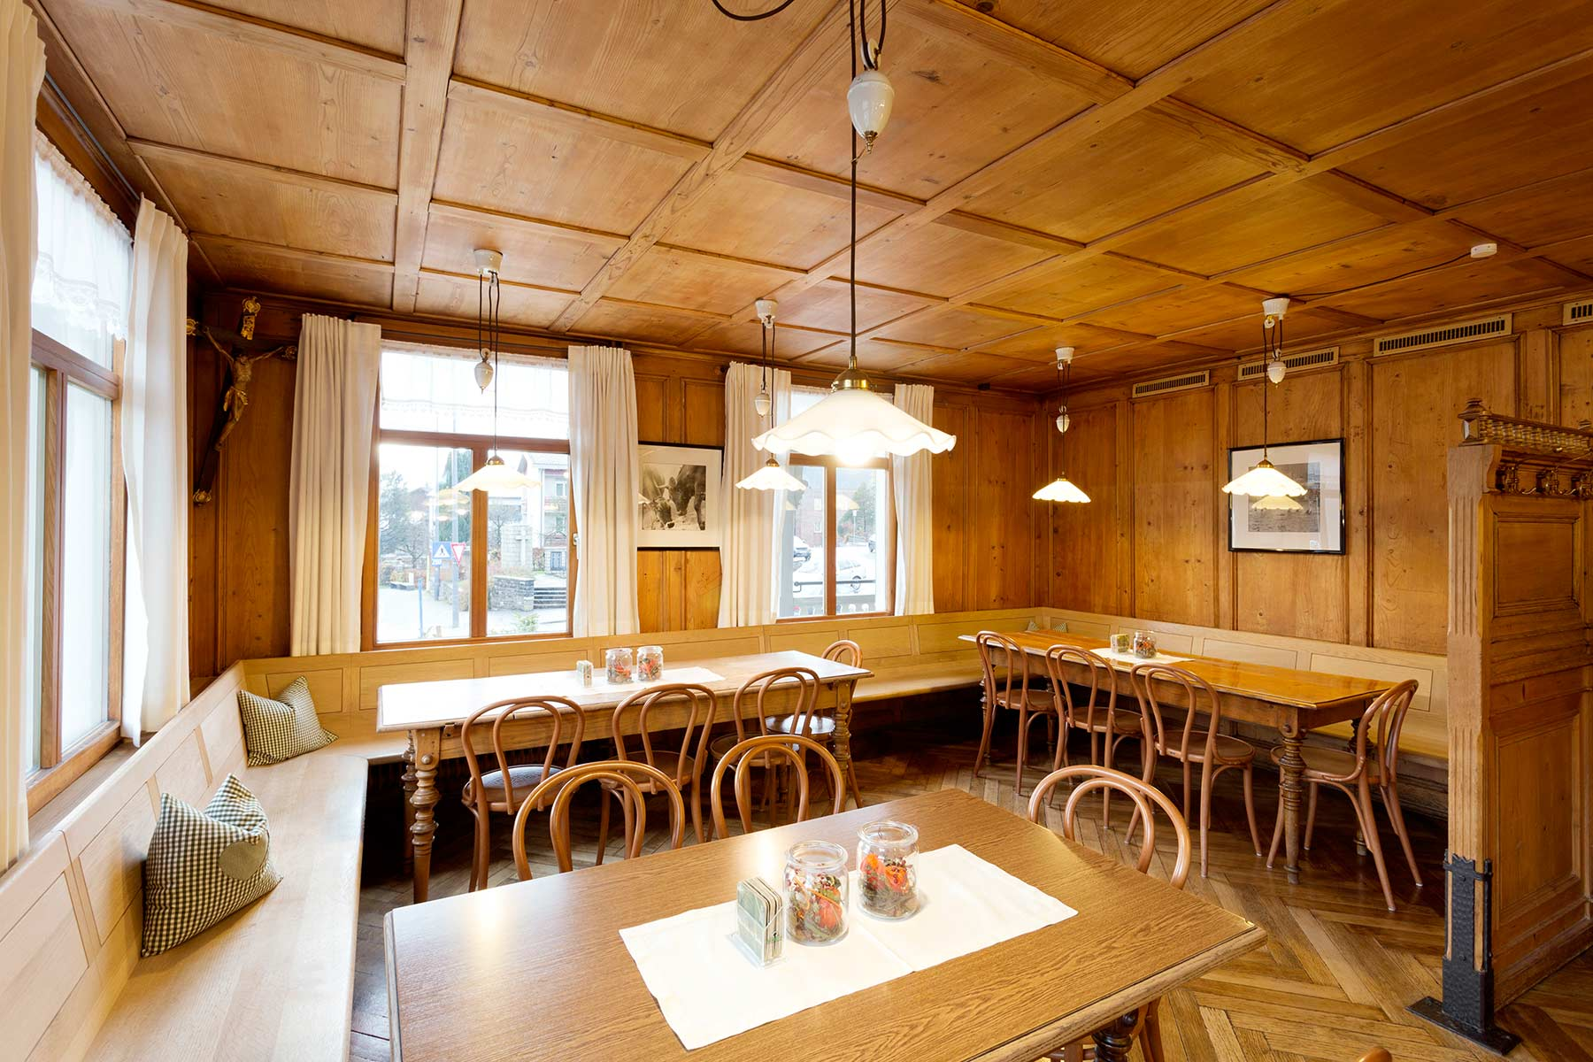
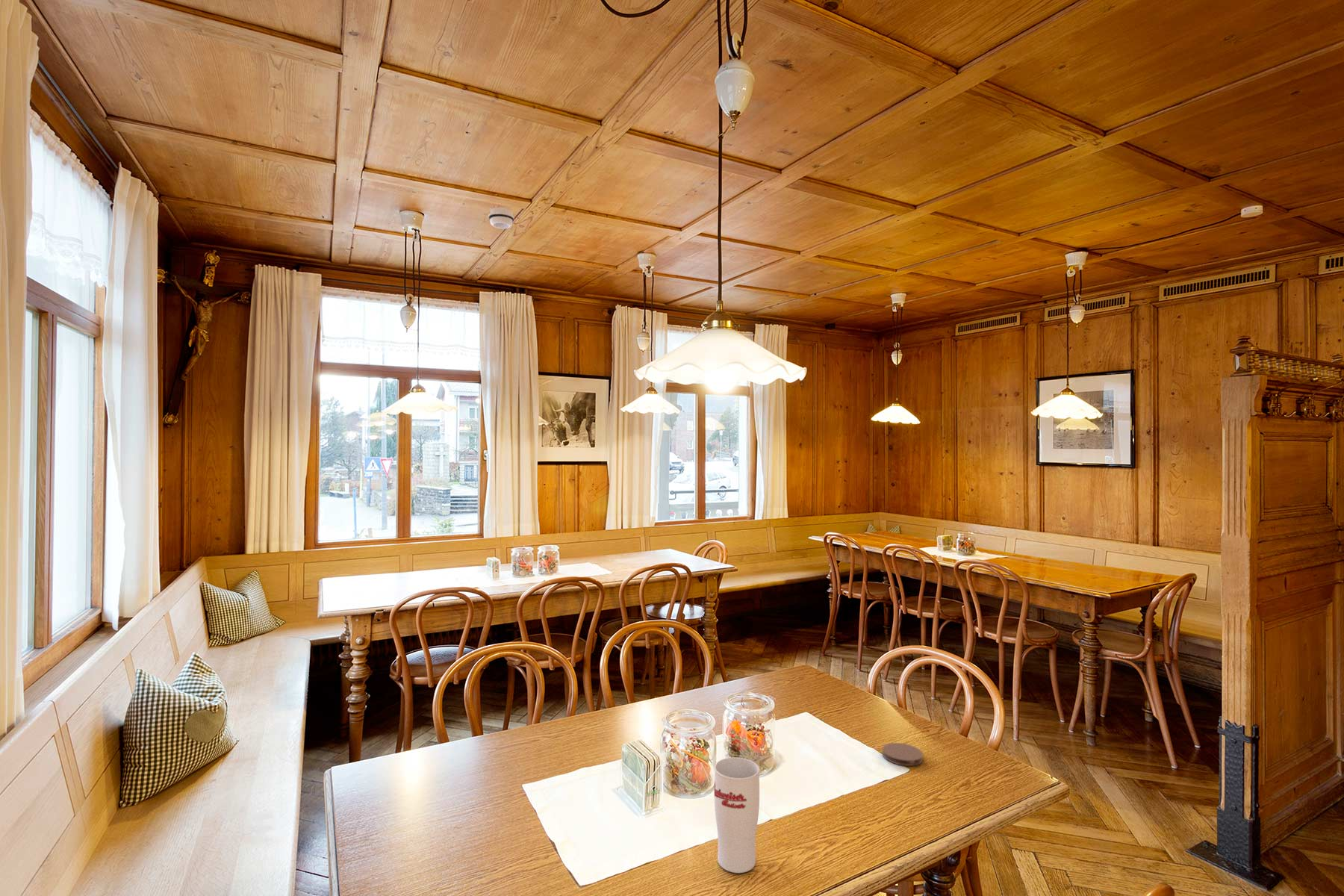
+ coaster [881,742,924,767]
+ smoke detector [488,207,514,229]
+ cup [714,756,760,874]
